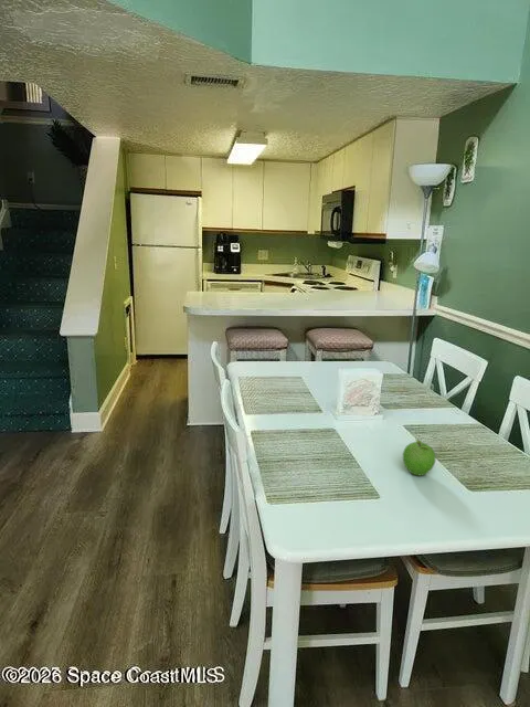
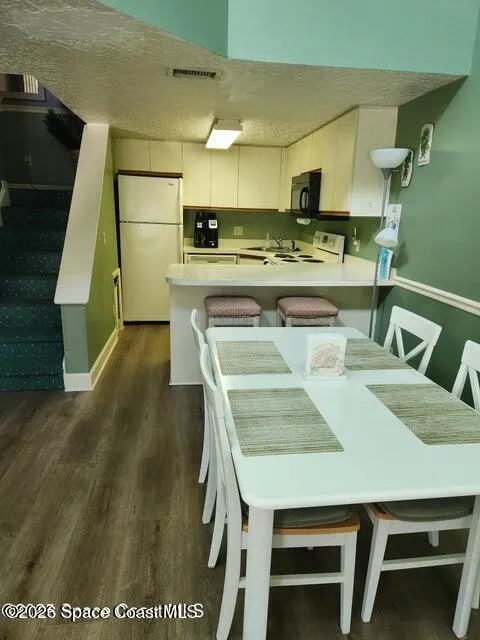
- fruit [402,439,436,476]
